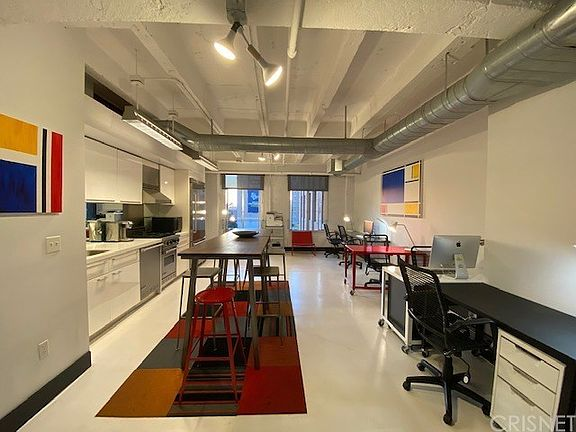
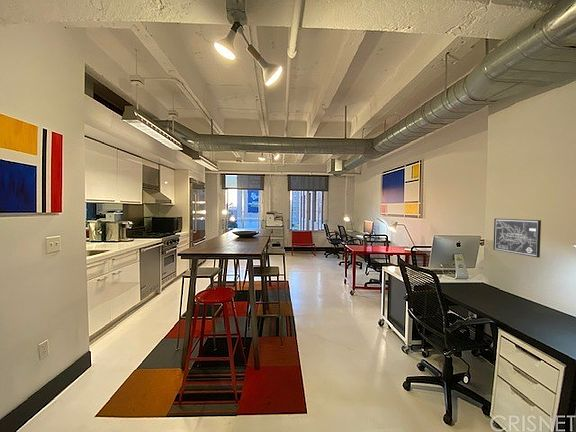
+ wall art [492,218,542,259]
